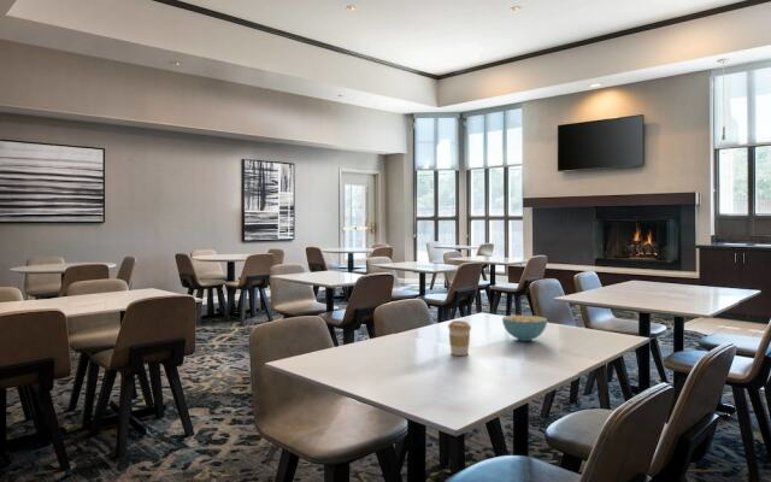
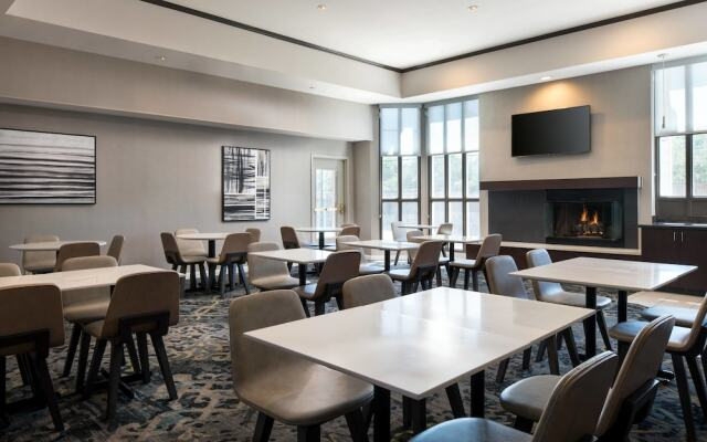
- cereal bowl [501,315,548,342]
- coffee cup [447,319,472,357]
